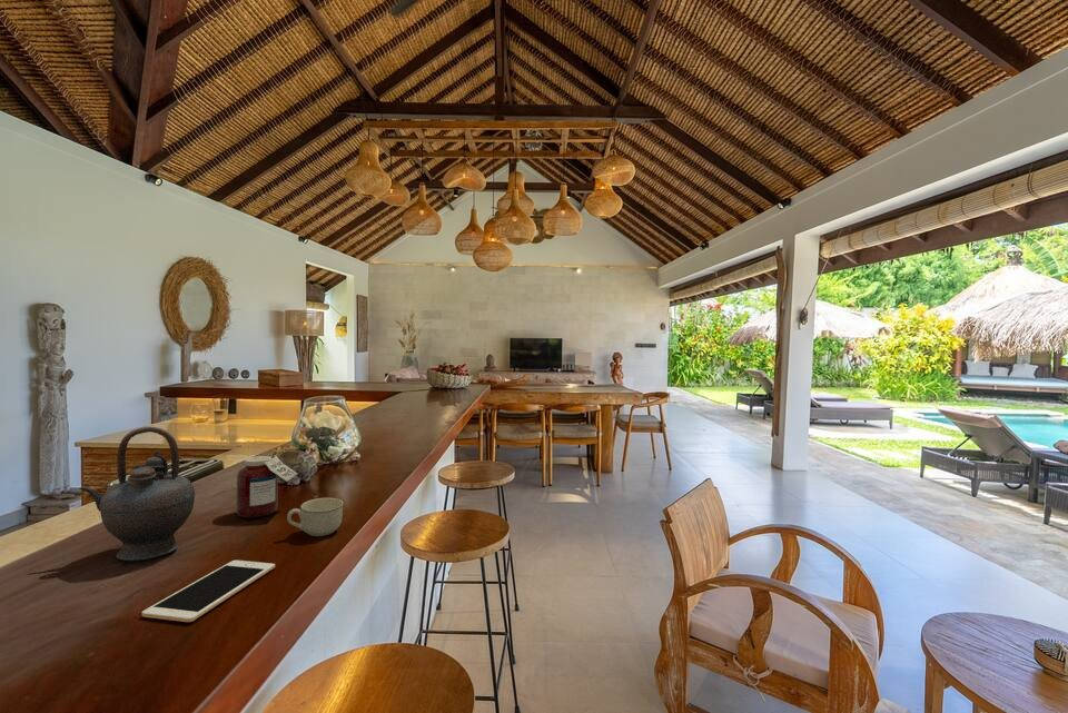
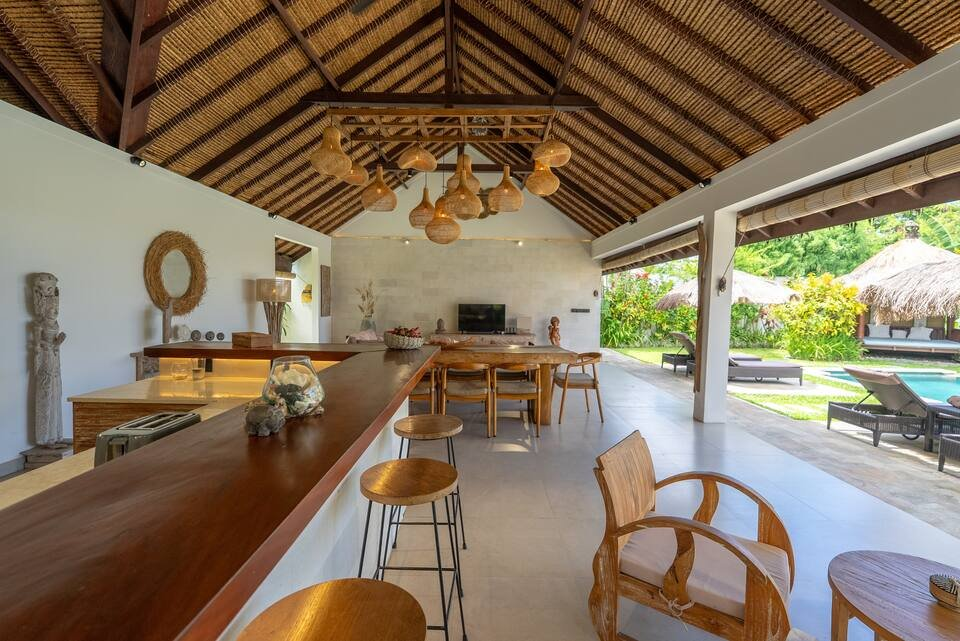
- cell phone [141,559,276,623]
- jar [235,455,298,519]
- cup [286,497,344,537]
- teapot [78,426,196,562]
